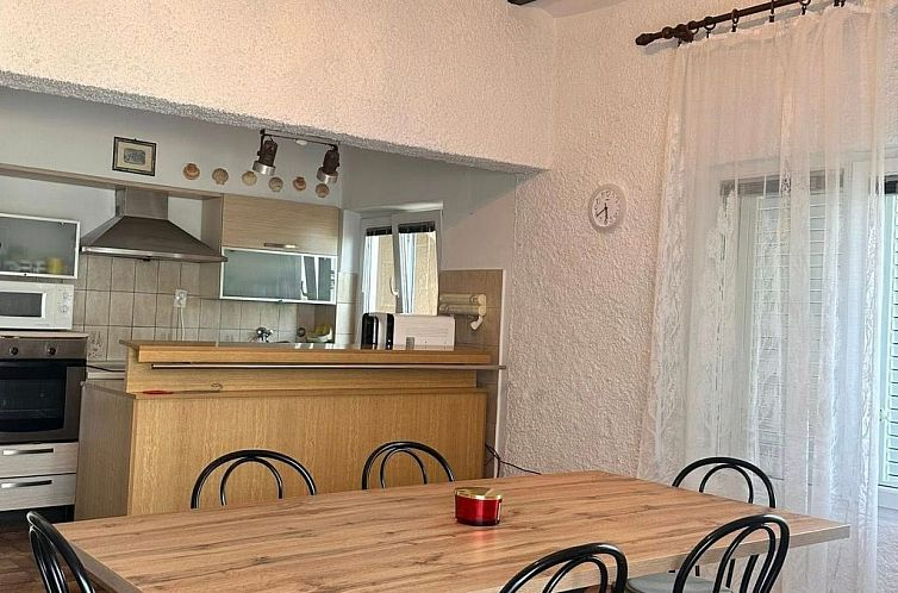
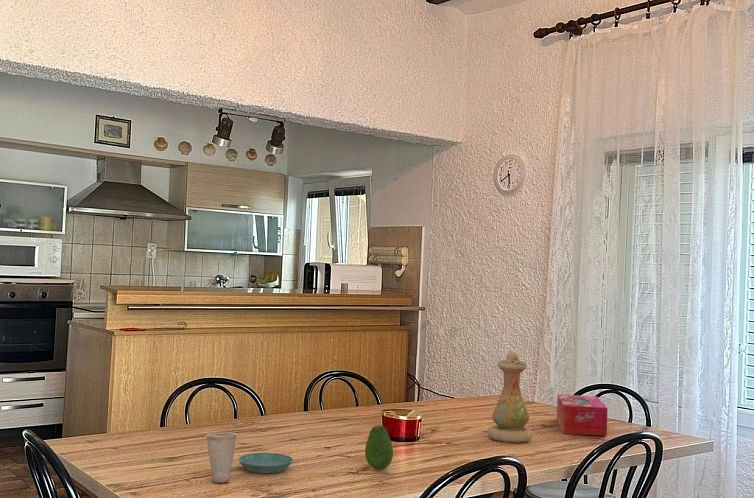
+ cup [205,431,238,484]
+ tissue box [556,393,609,437]
+ vase [486,350,533,443]
+ fruit [364,424,394,470]
+ saucer [237,452,294,474]
